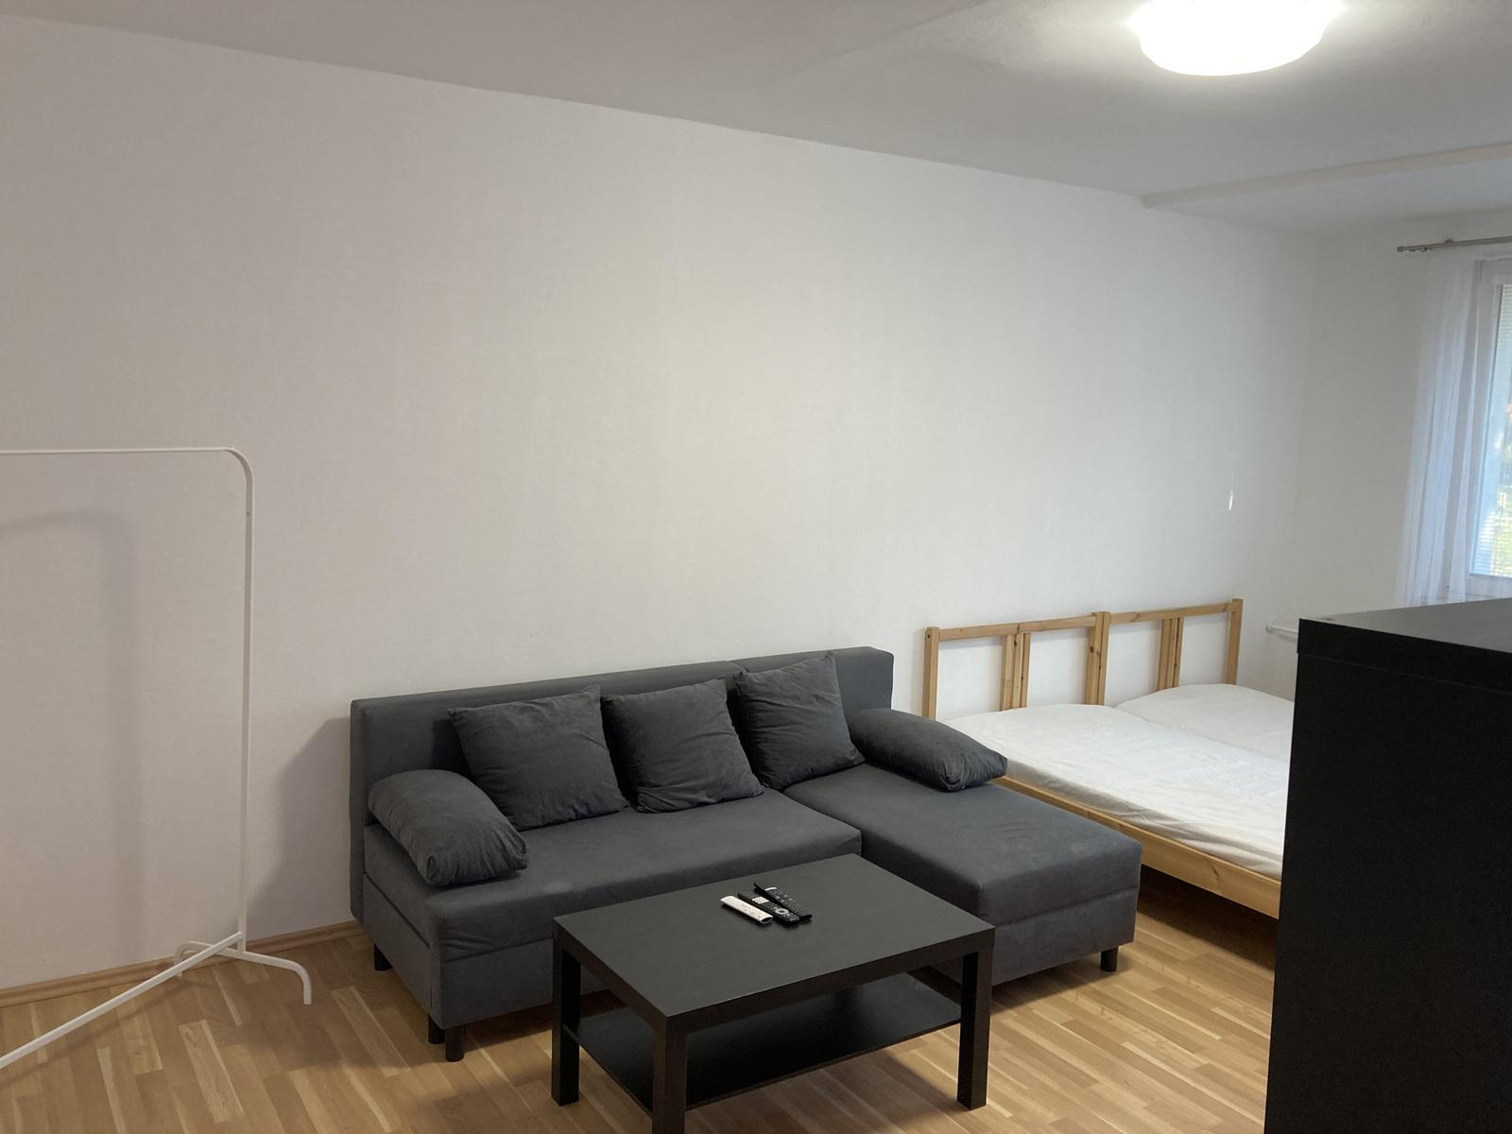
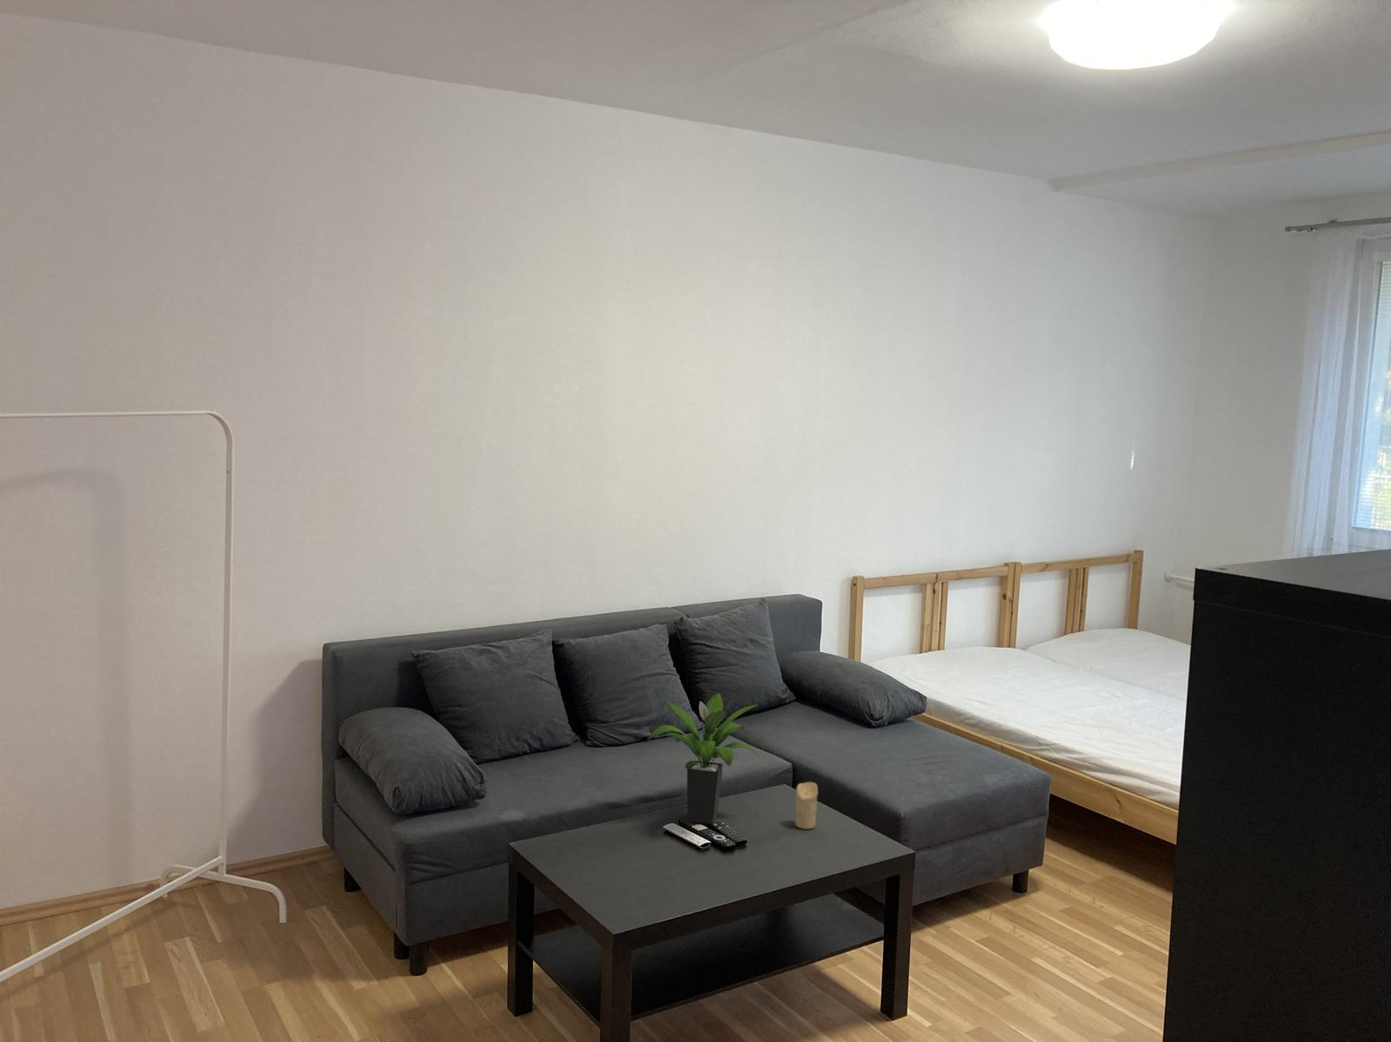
+ potted plant [647,692,760,825]
+ candle [794,782,819,830]
